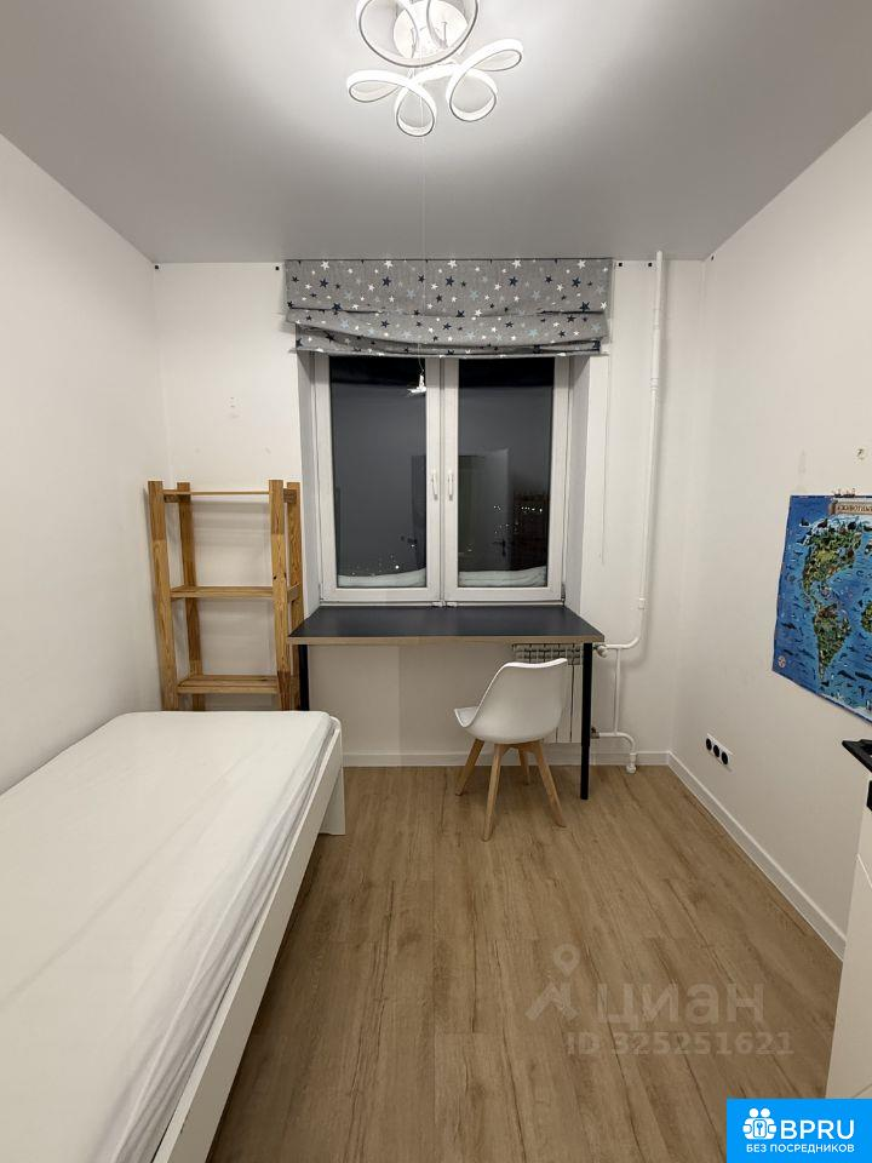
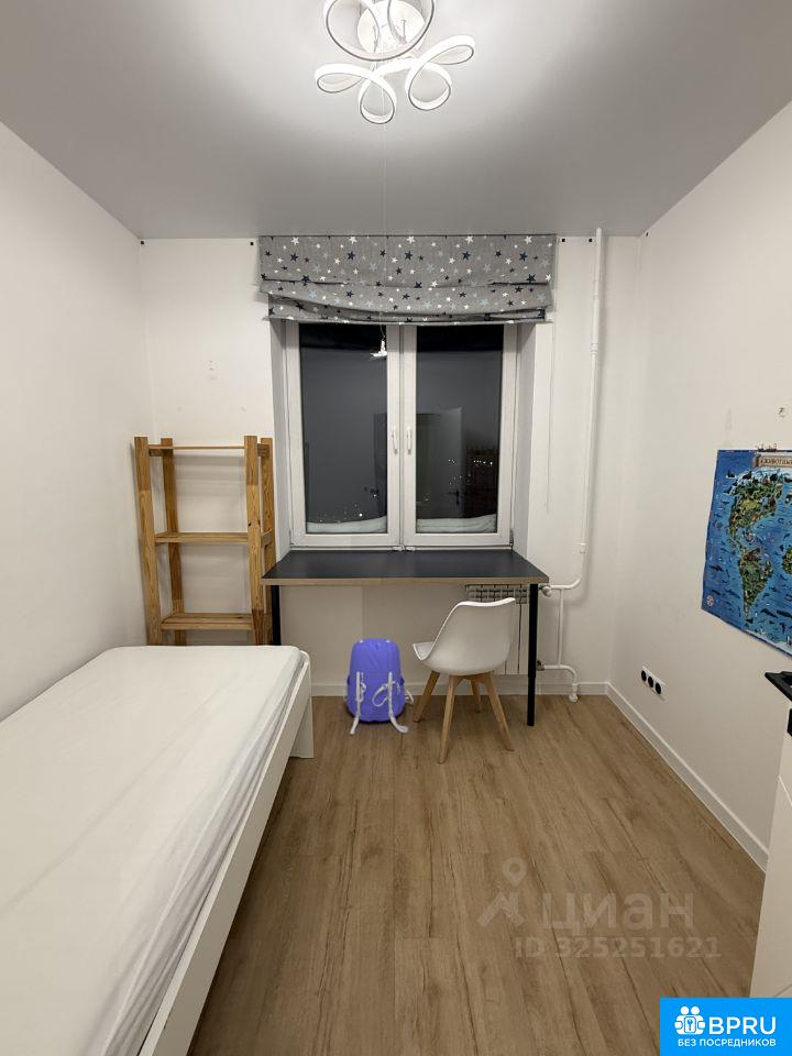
+ backpack [341,637,415,735]
